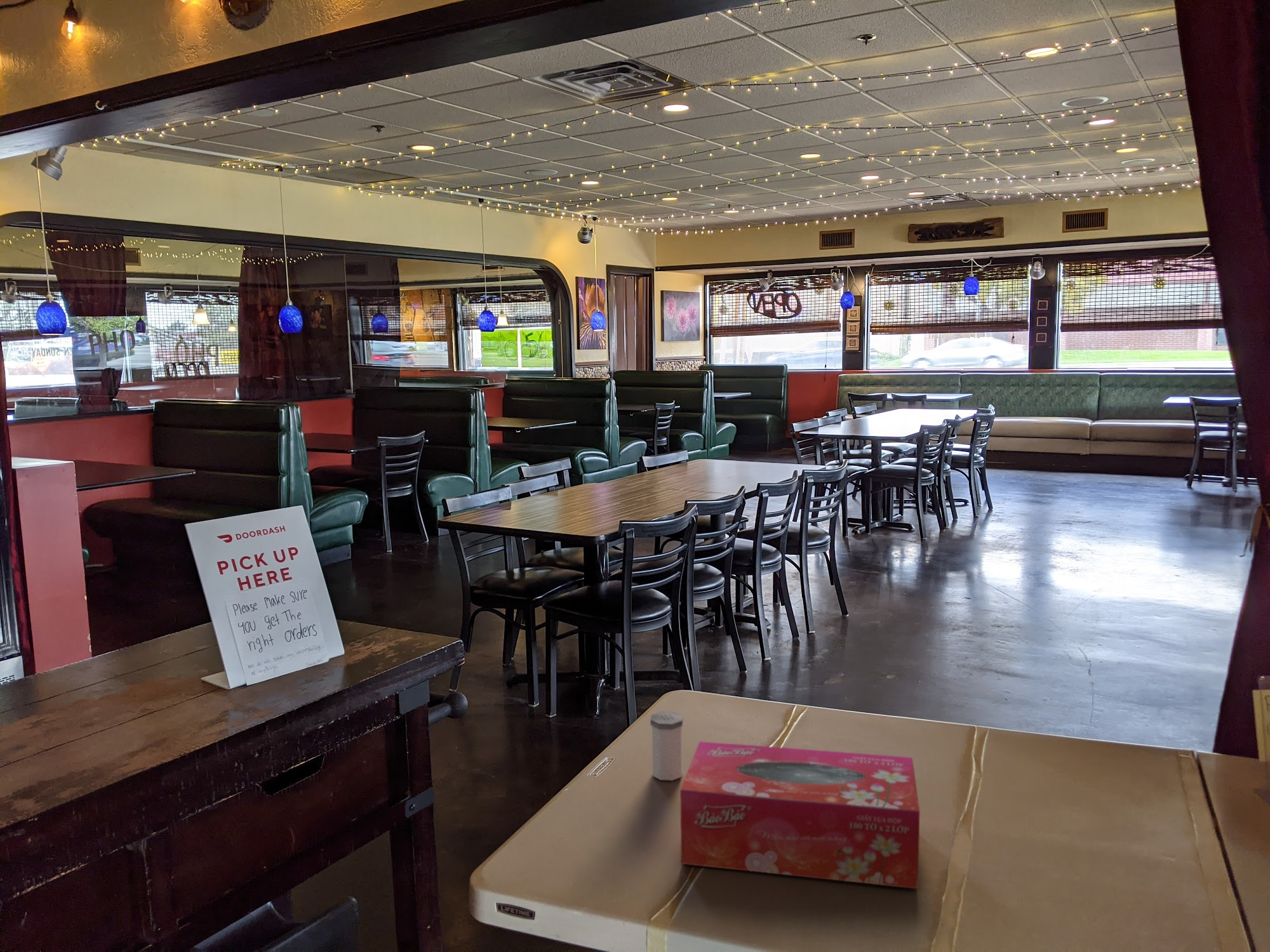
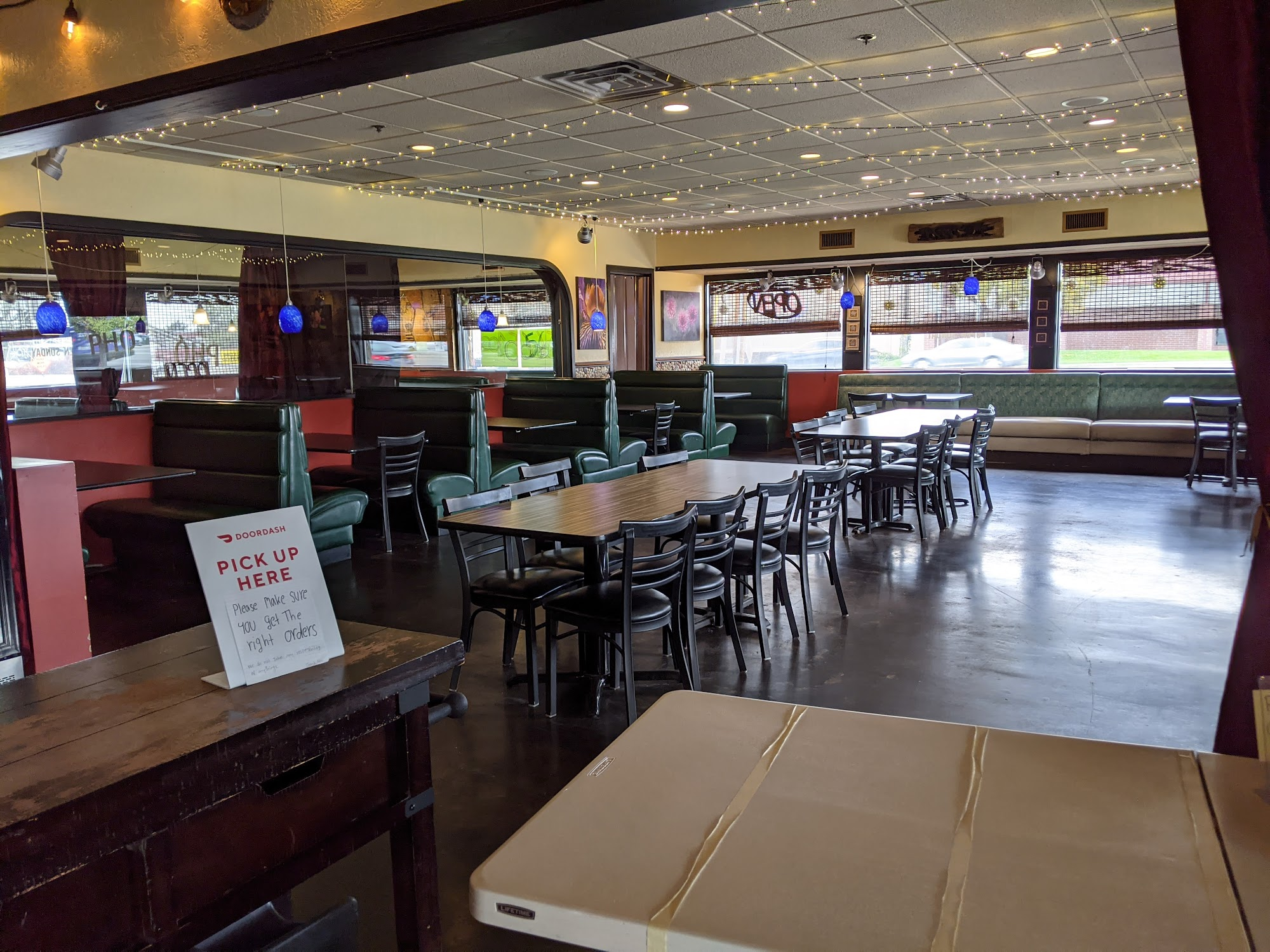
- tissue box [679,741,921,890]
- salt shaker [650,711,684,781]
